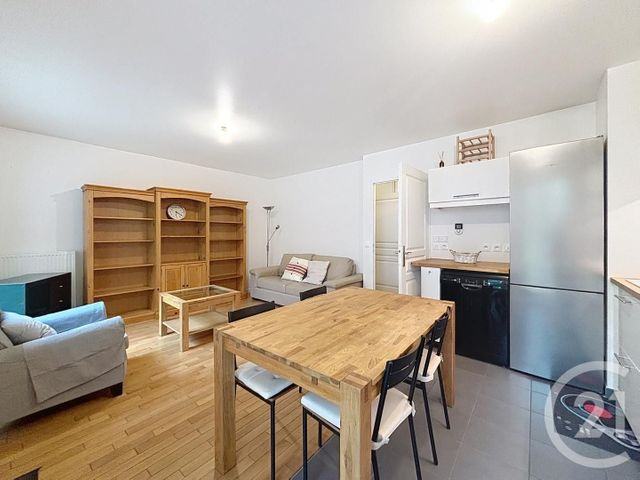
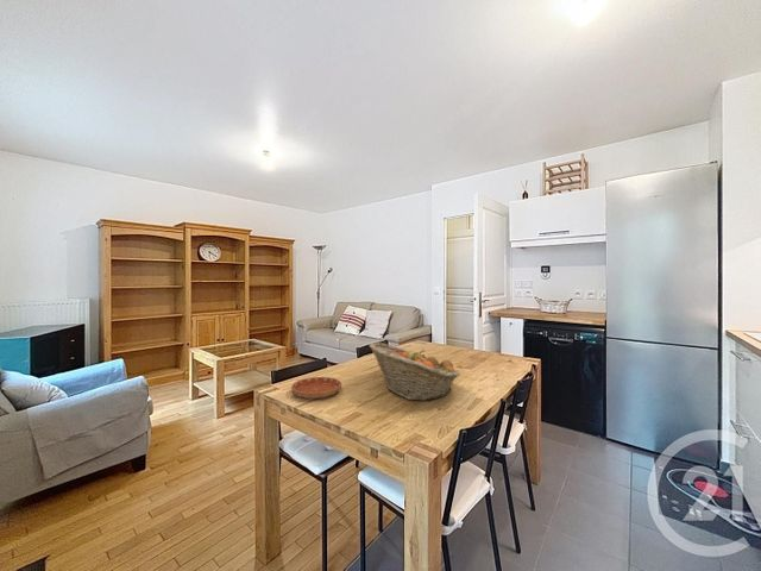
+ fruit basket [369,341,461,402]
+ saucer [290,376,342,400]
